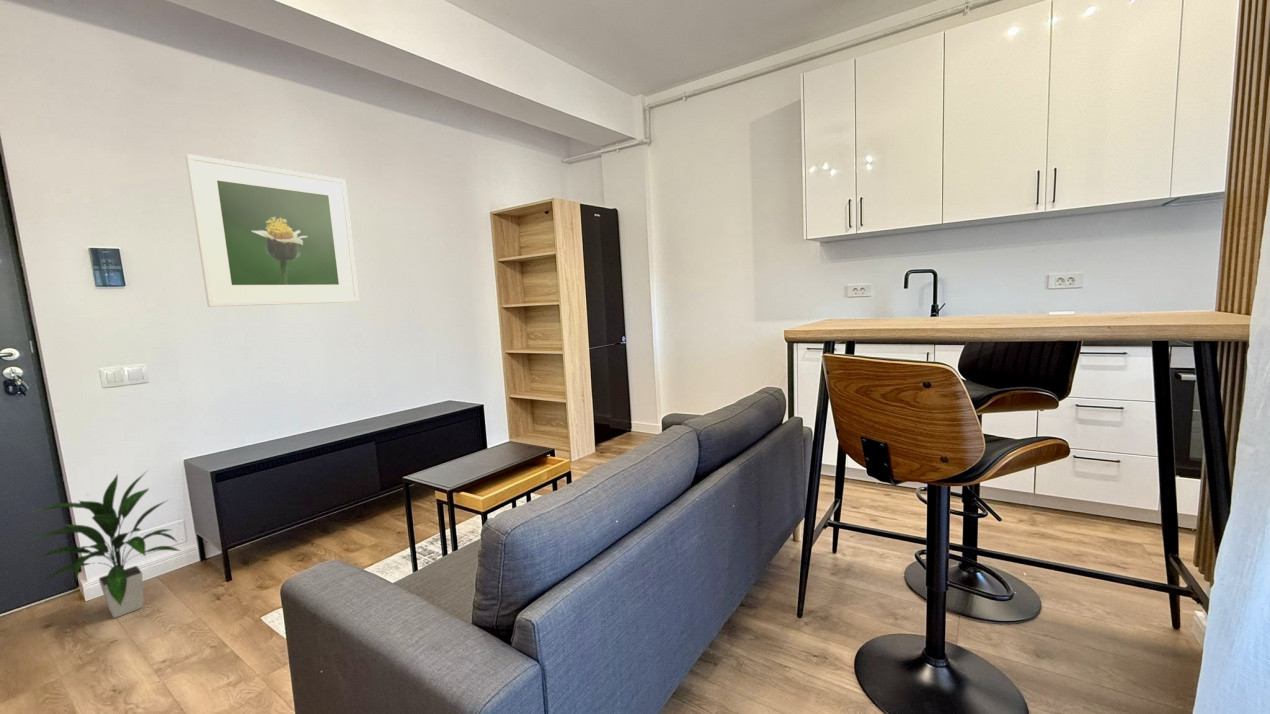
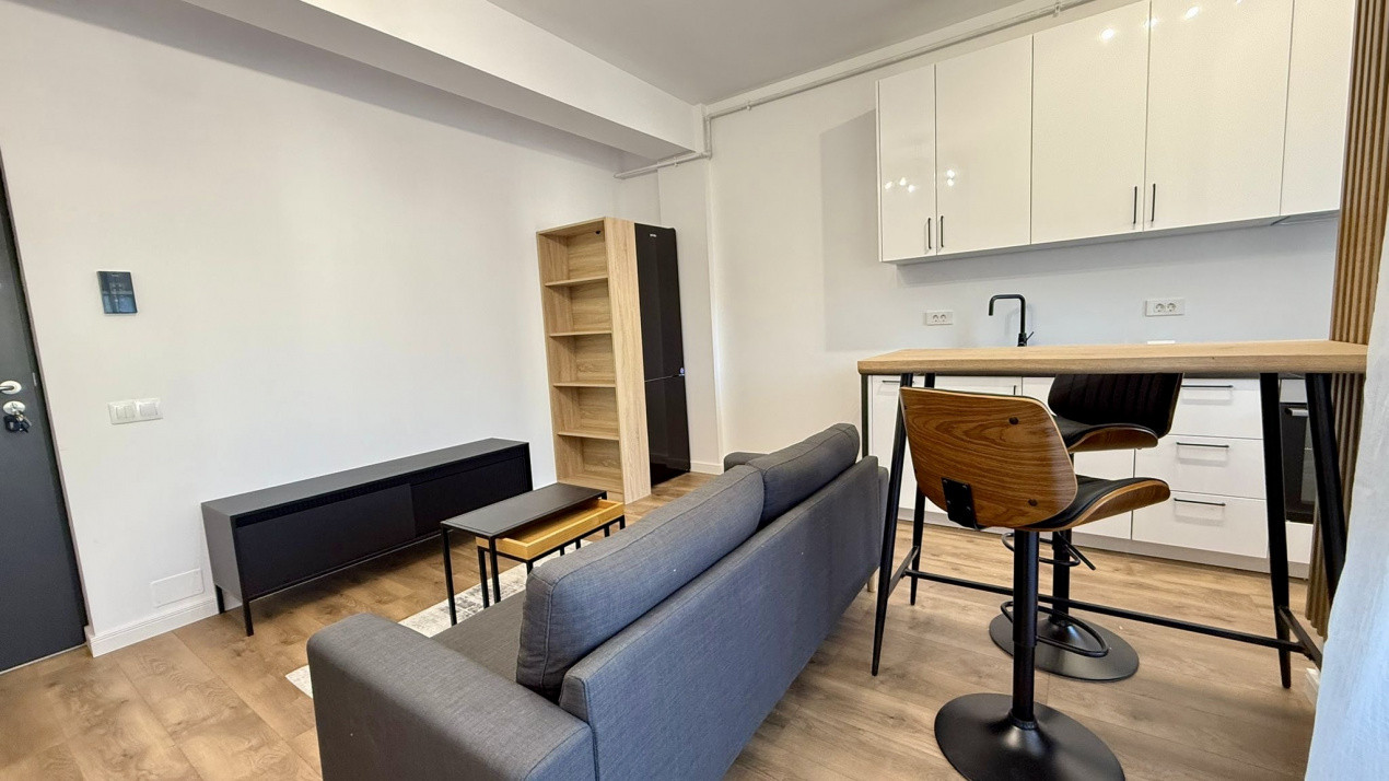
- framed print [184,153,360,308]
- indoor plant [26,469,182,619]
